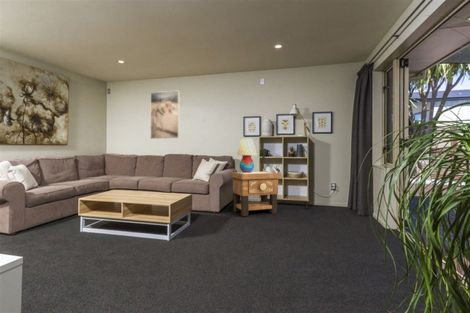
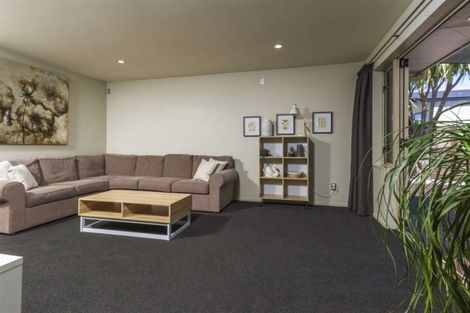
- side table [229,171,283,217]
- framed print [150,90,180,140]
- table lamp [236,138,258,173]
